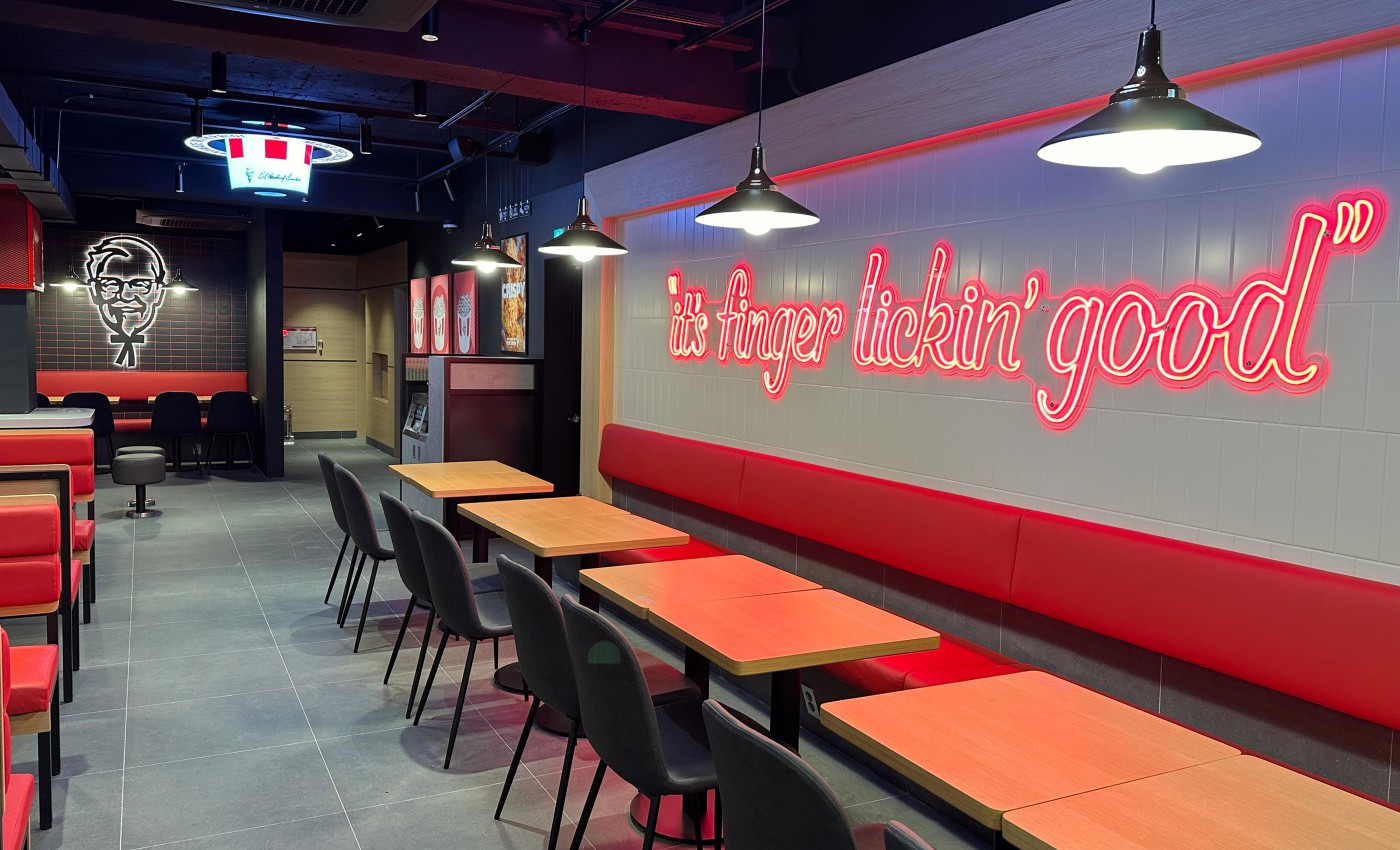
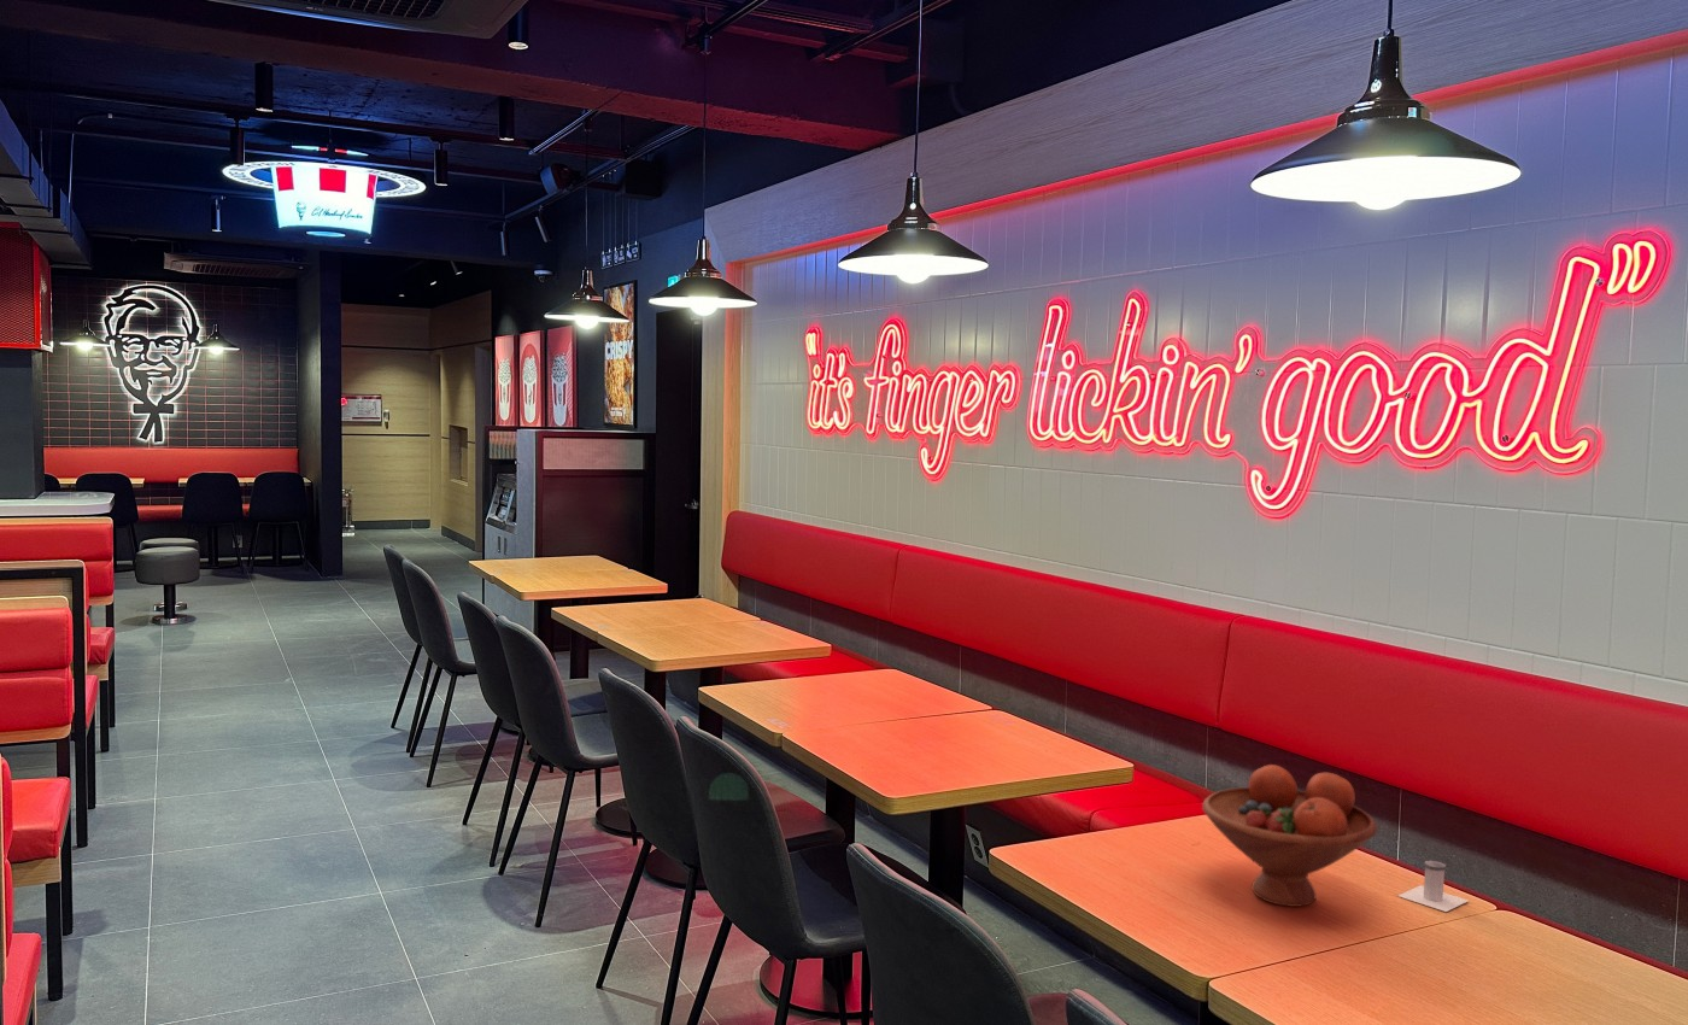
+ fruit bowl [1201,763,1378,908]
+ salt shaker [1397,860,1469,913]
